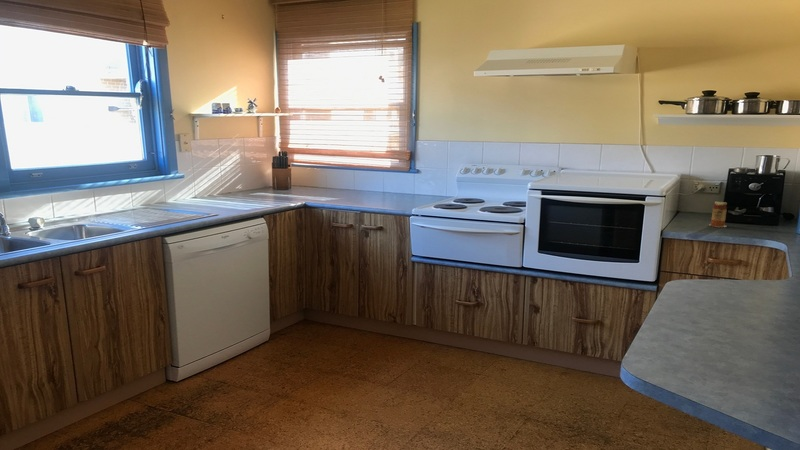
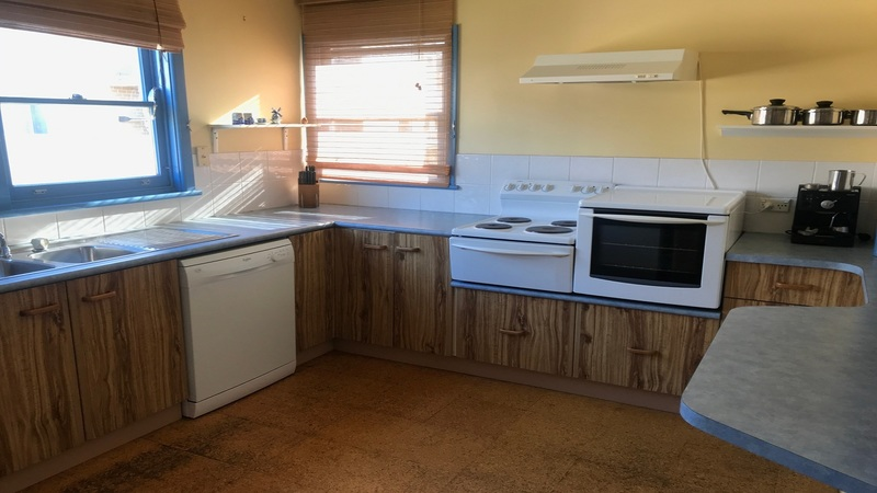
- canister [708,201,728,228]
